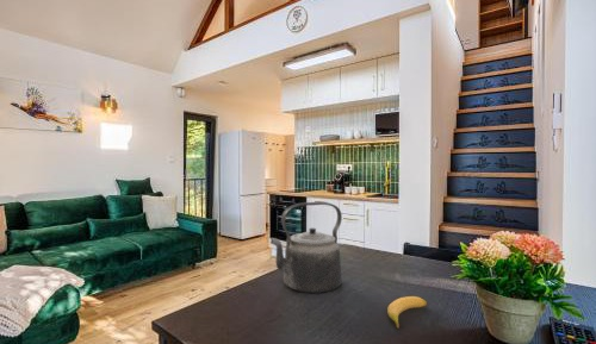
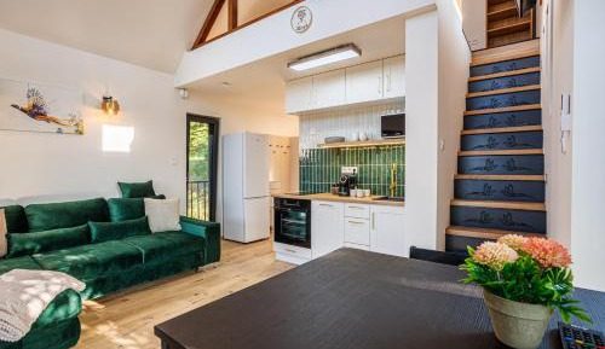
- banana [386,295,428,330]
- kettle [269,201,343,294]
